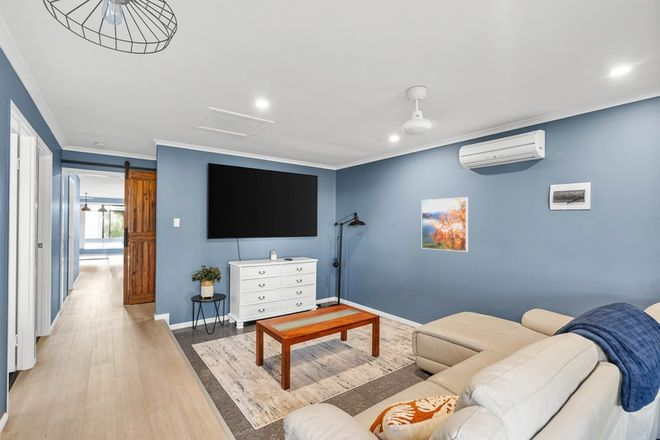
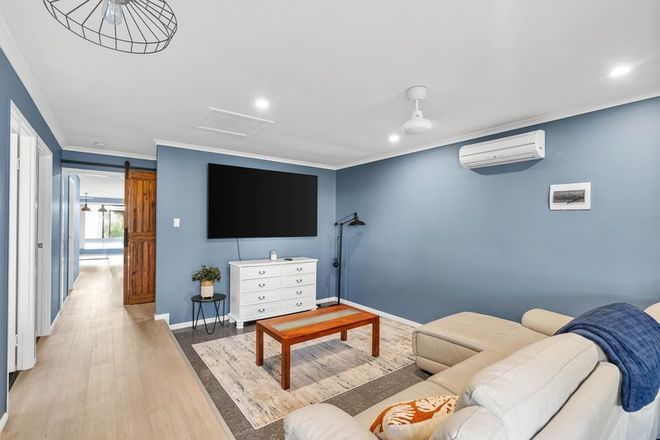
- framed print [421,196,469,253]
